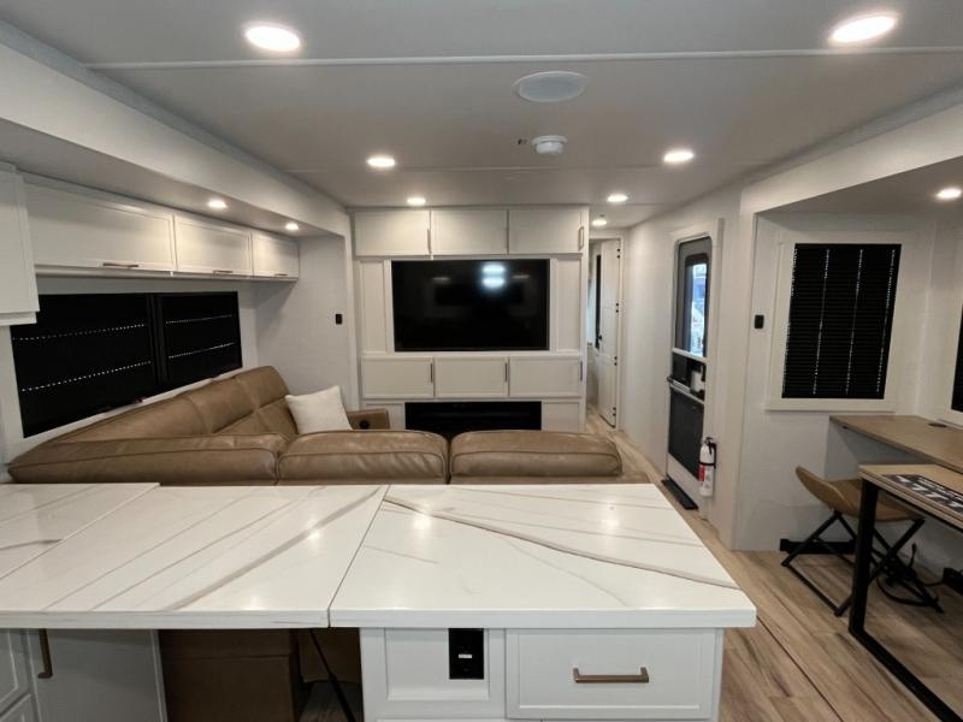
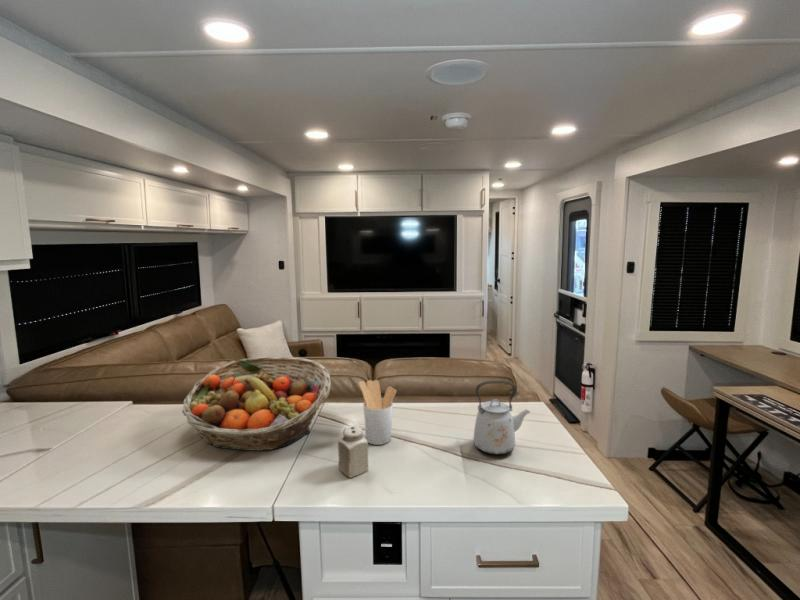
+ fruit basket [181,356,332,452]
+ utensil holder [358,379,397,446]
+ kettle [472,380,531,456]
+ salt shaker [337,425,369,479]
